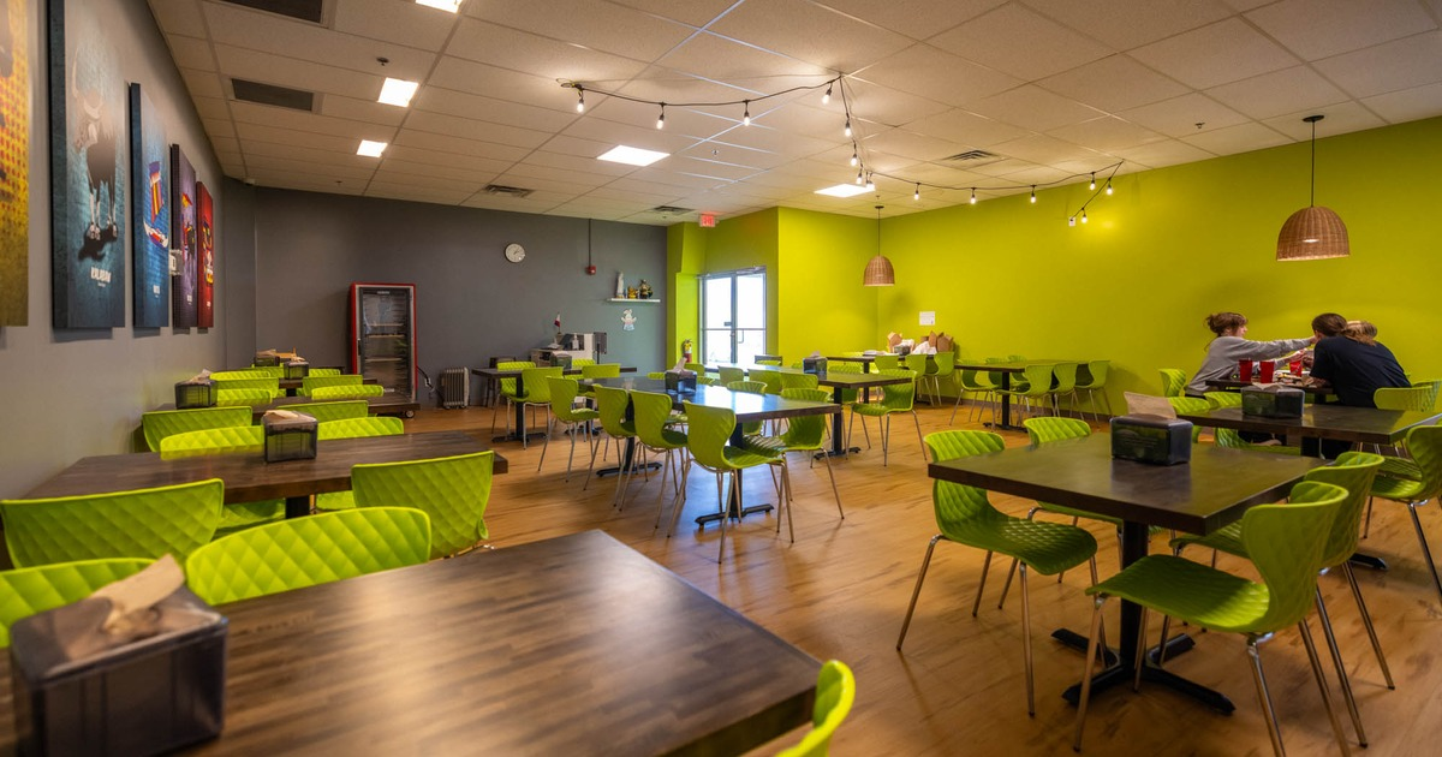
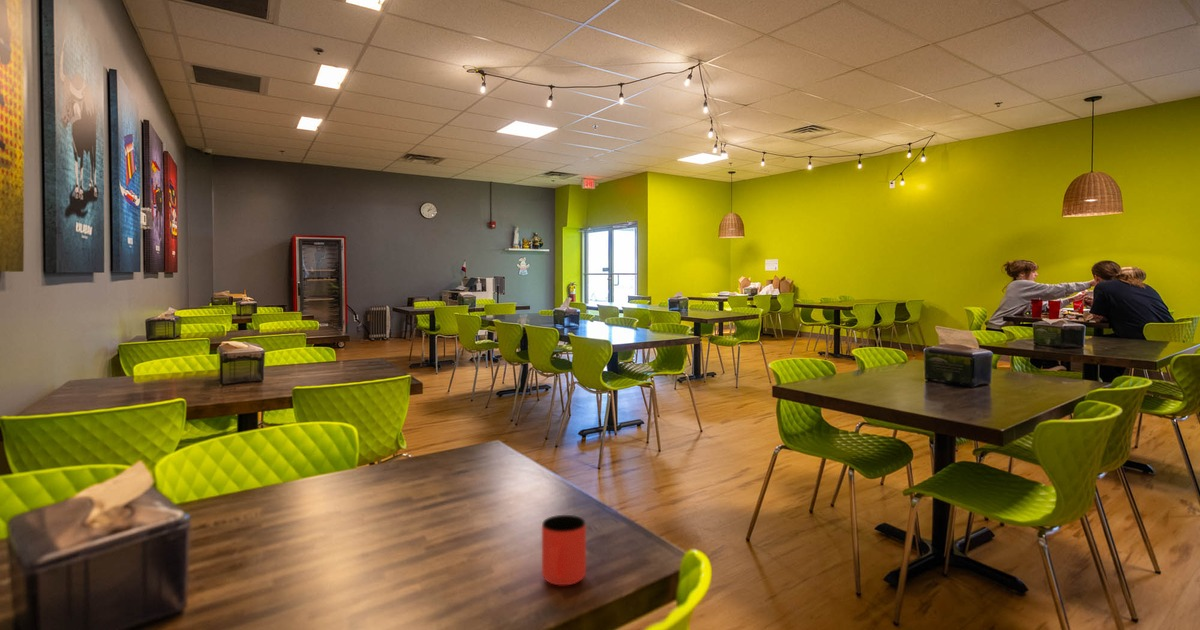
+ cup [541,514,587,586]
